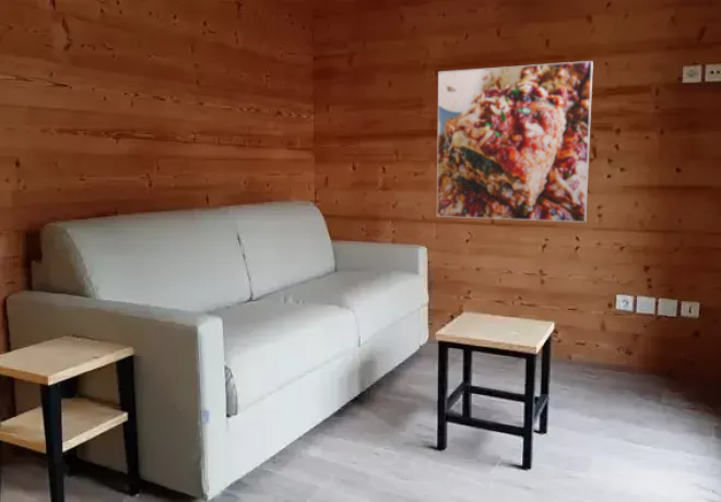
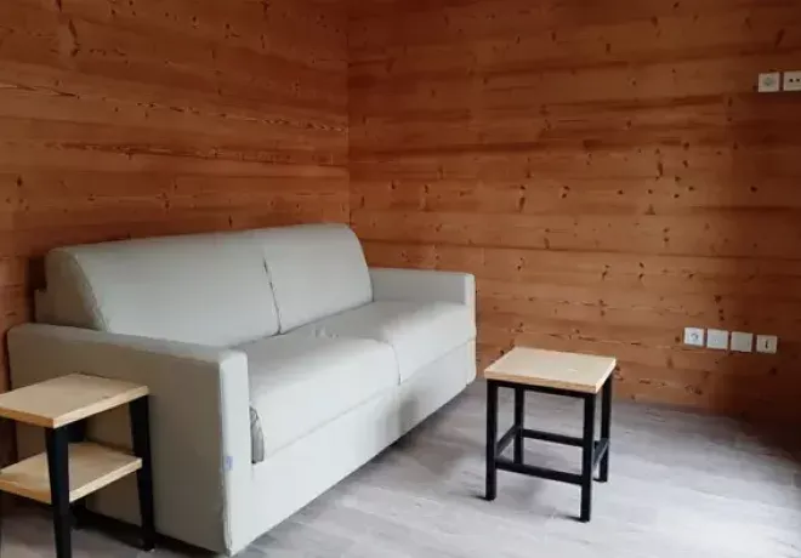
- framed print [436,60,594,224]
